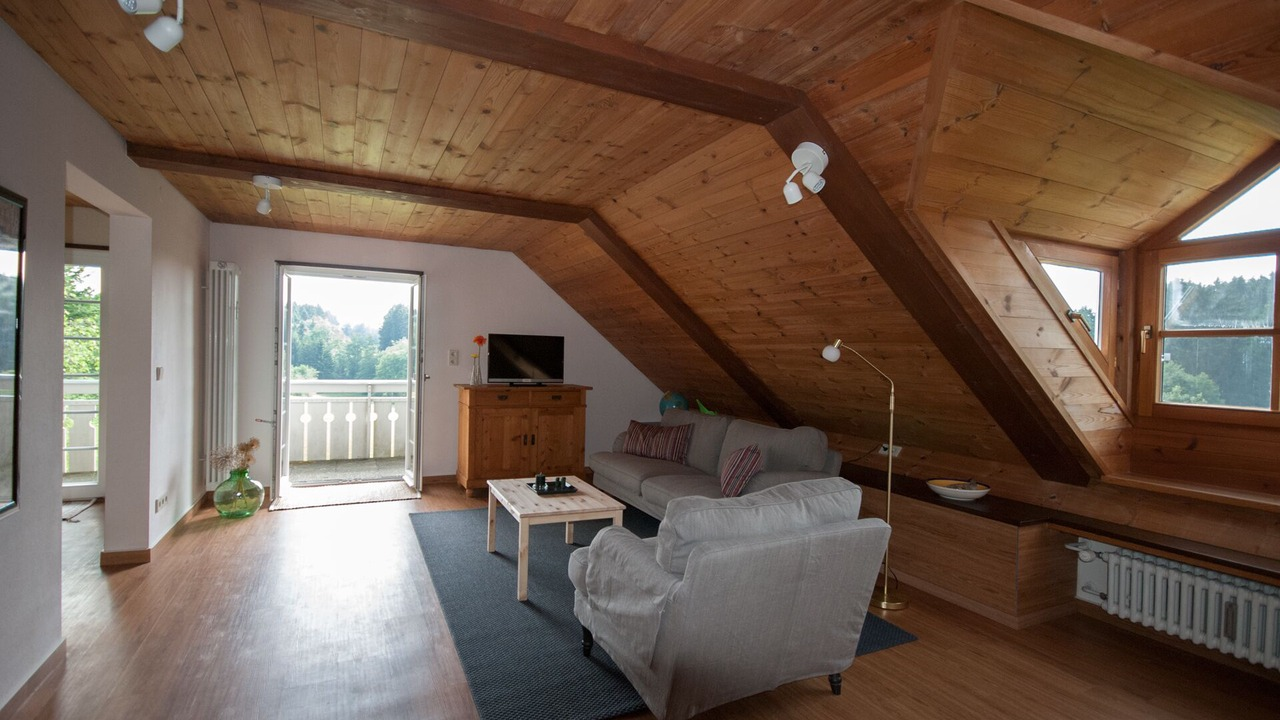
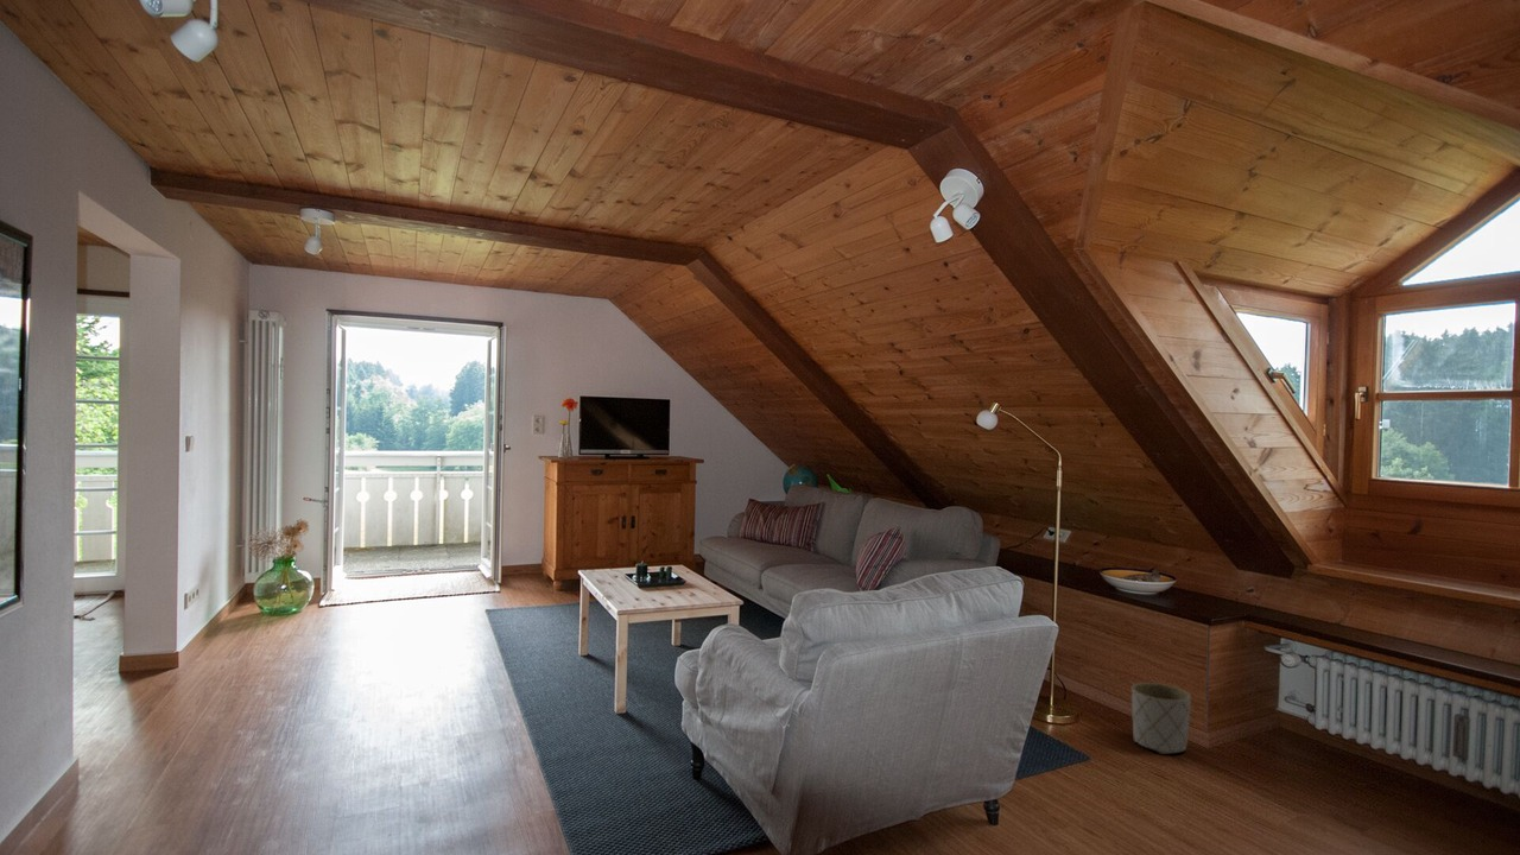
+ planter [1130,682,1192,755]
